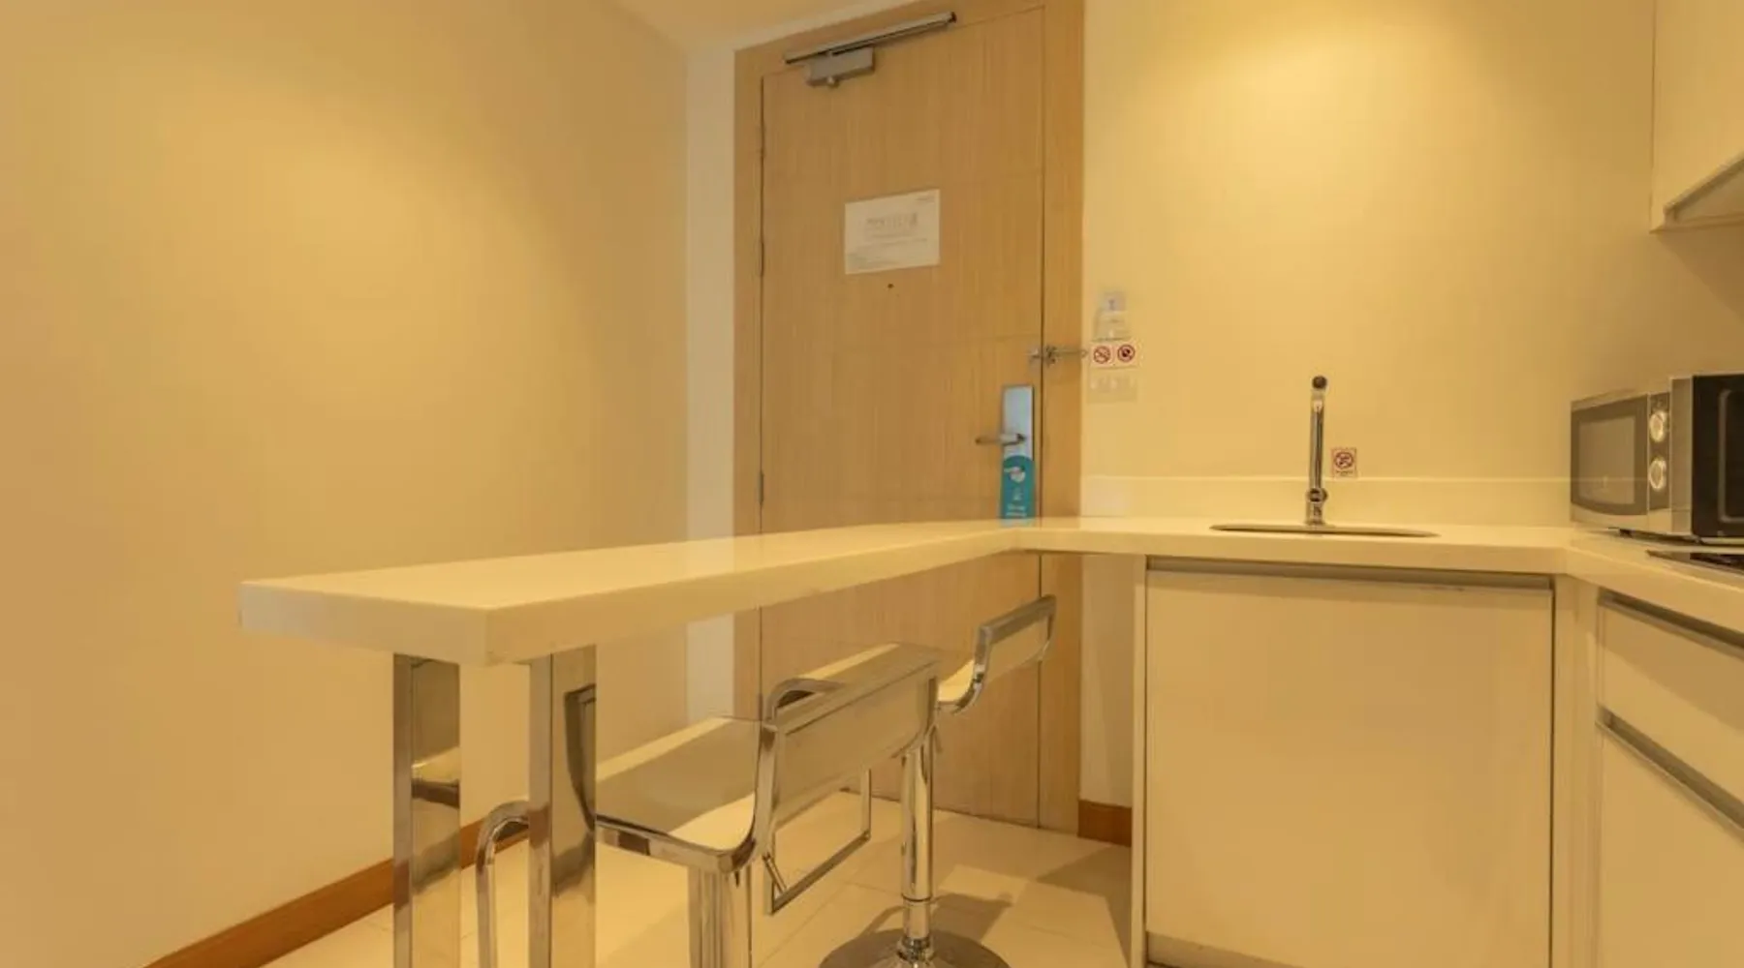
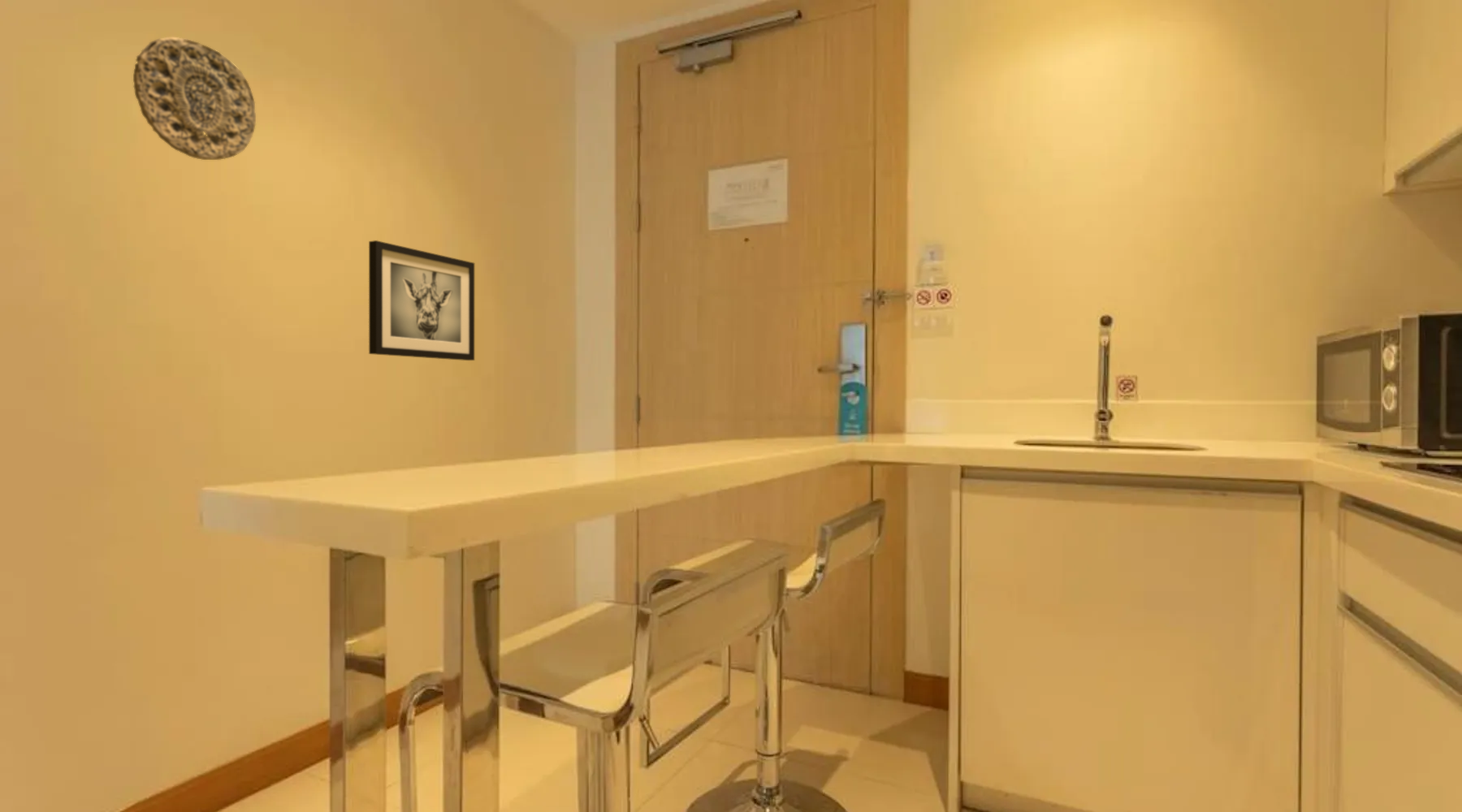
+ decorative plate [132,37,257,161]
+ wall art [368,240,475,361]
